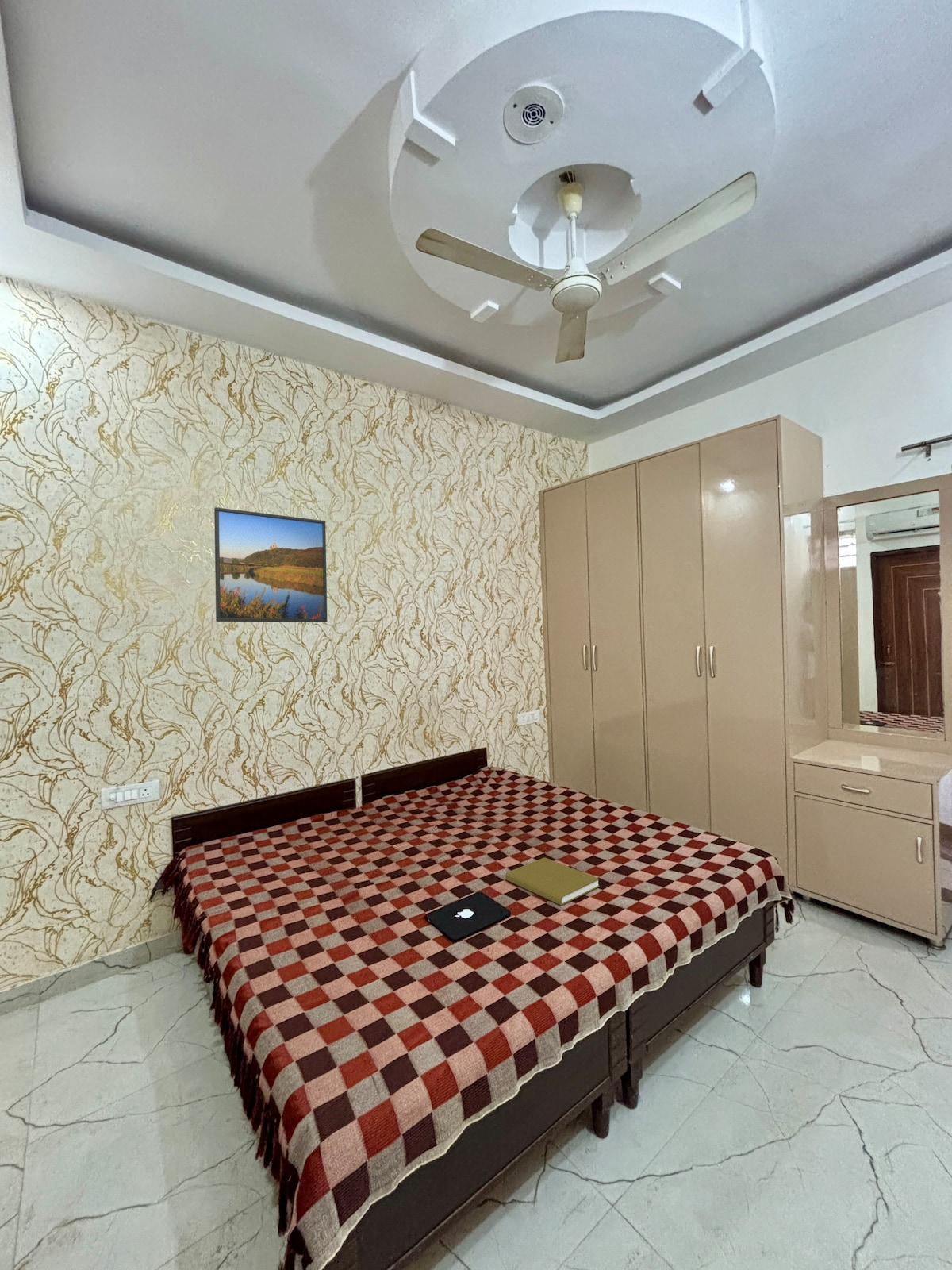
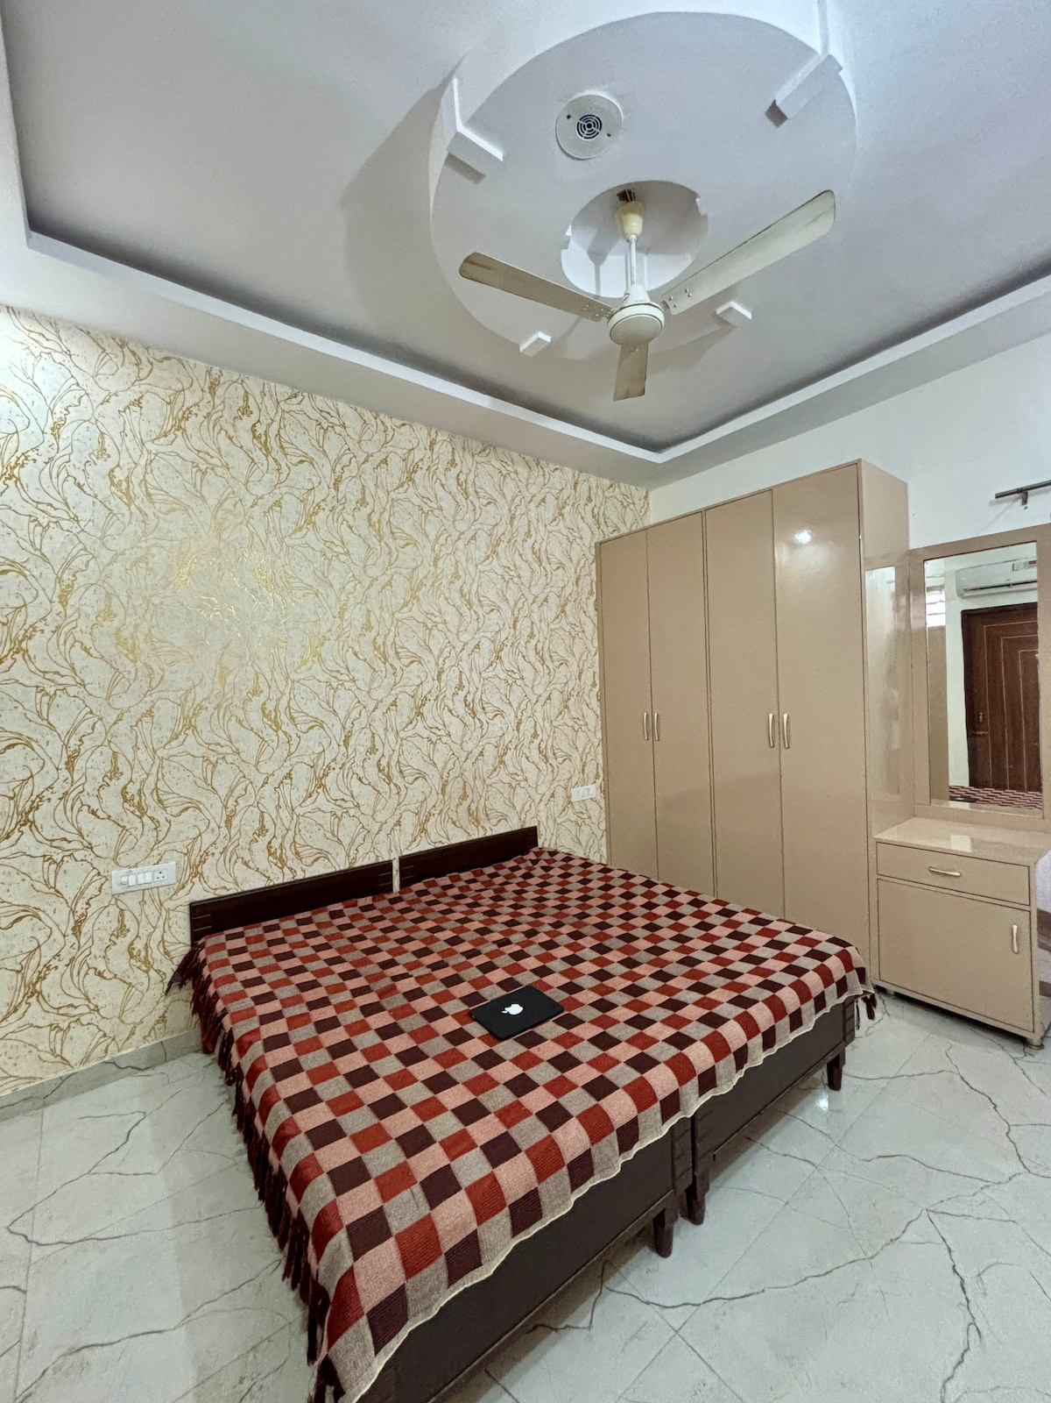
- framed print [213,506,328,623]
- book [505,856,601,906]
